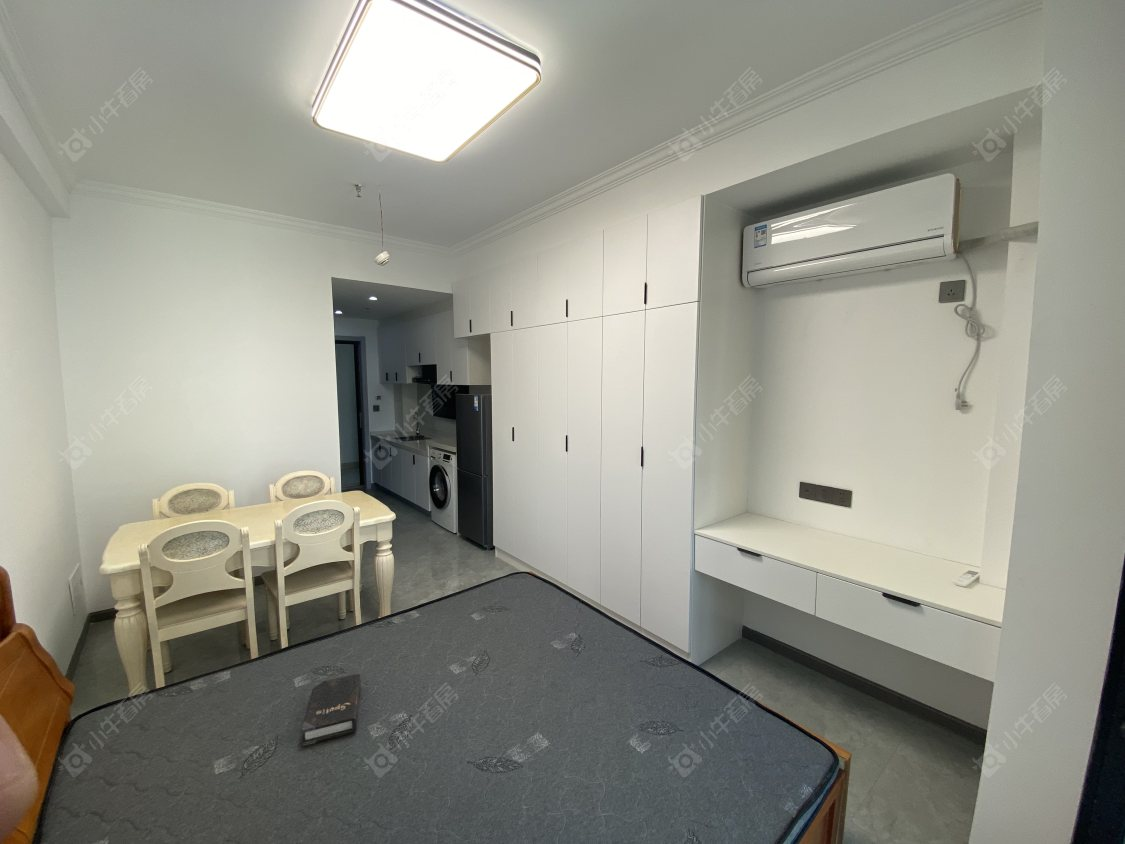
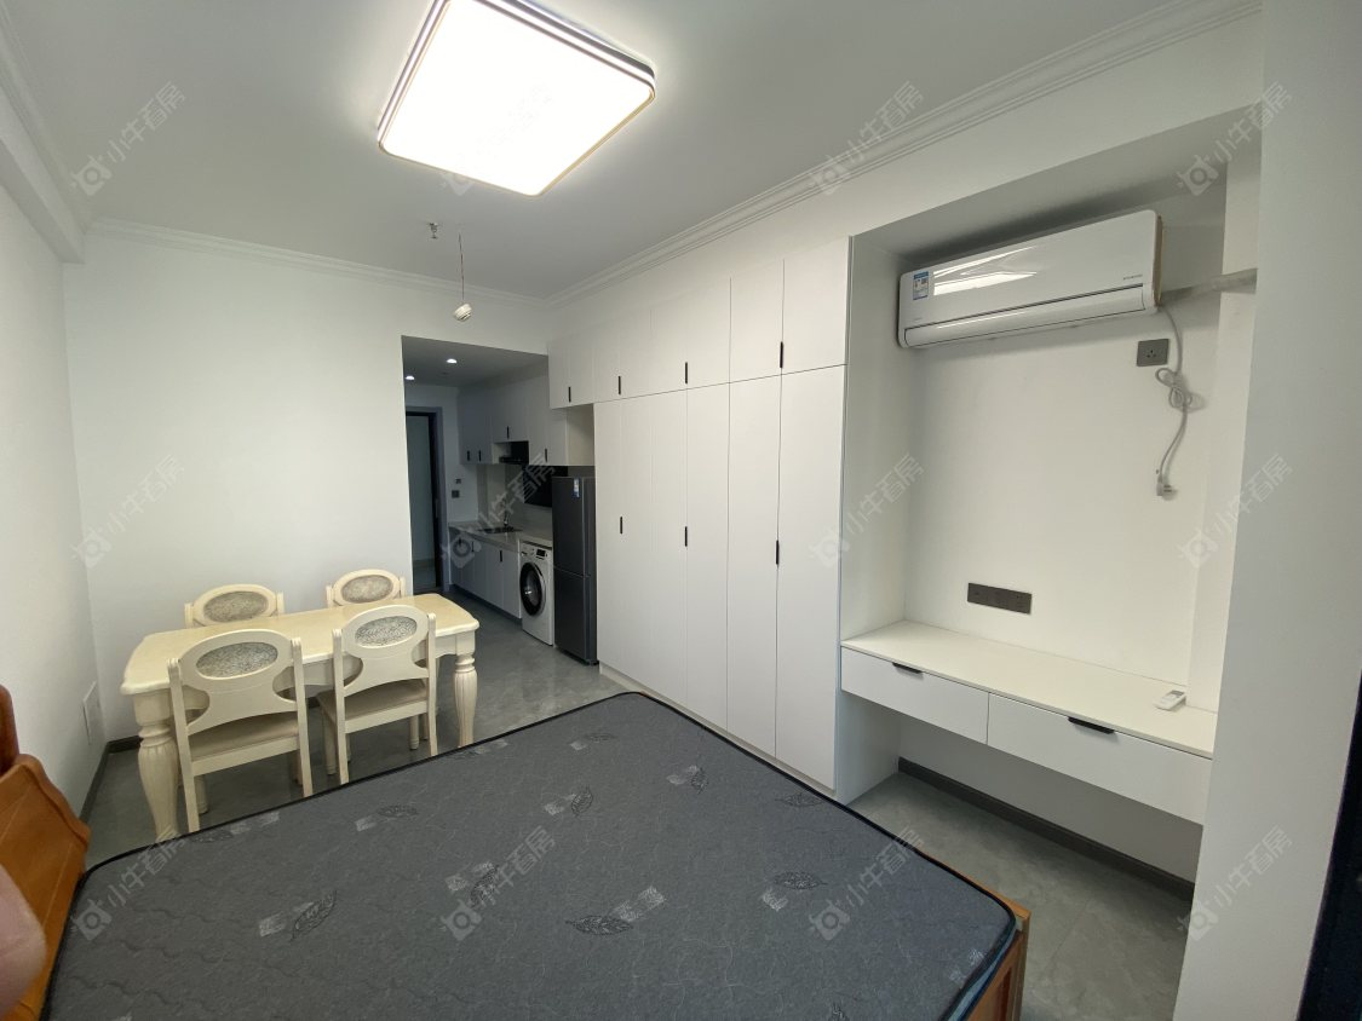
- hardback book [301,673,362,747]
